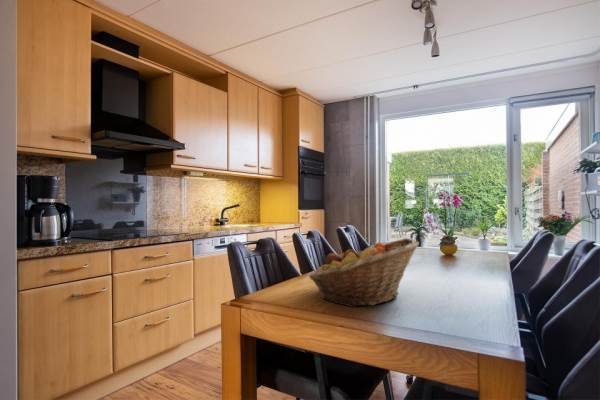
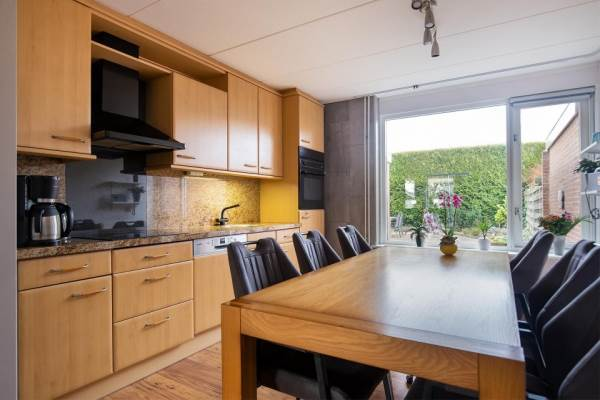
- fruit basket [308,237,420,308]
